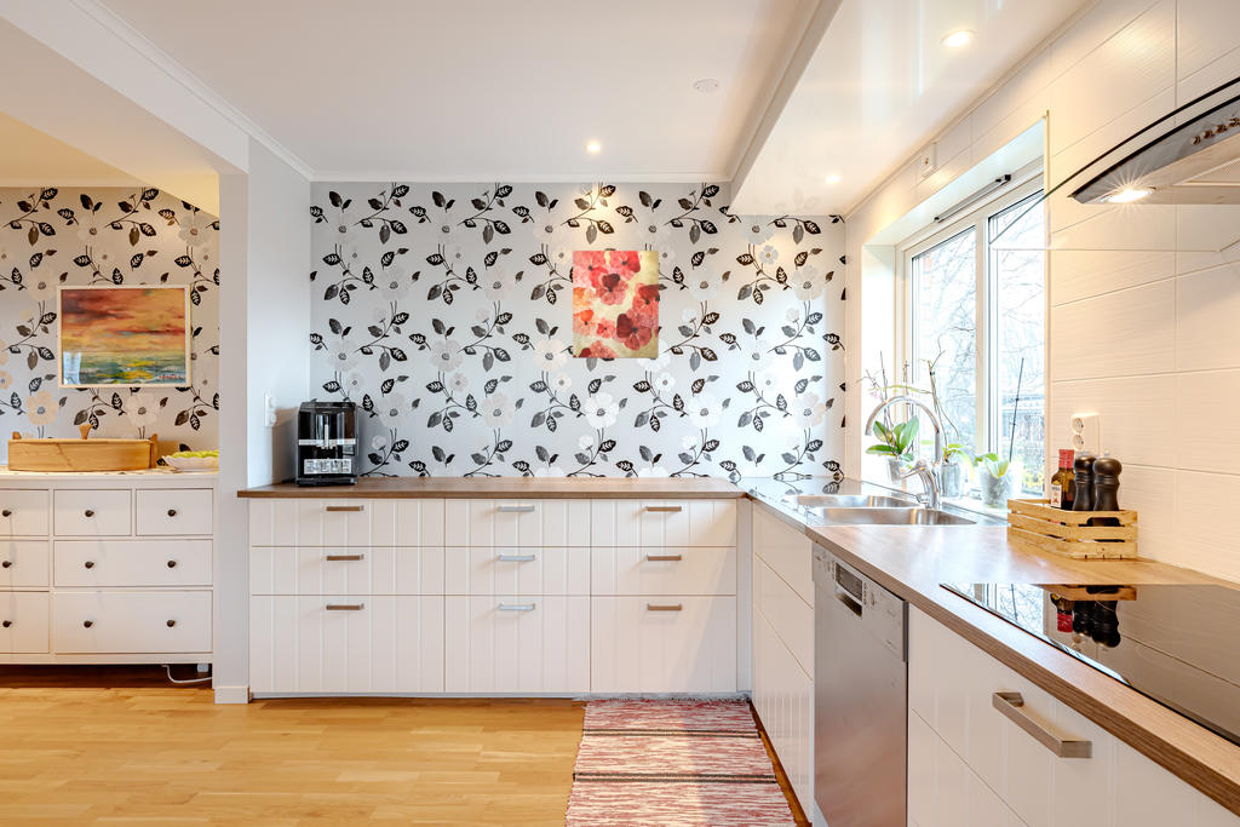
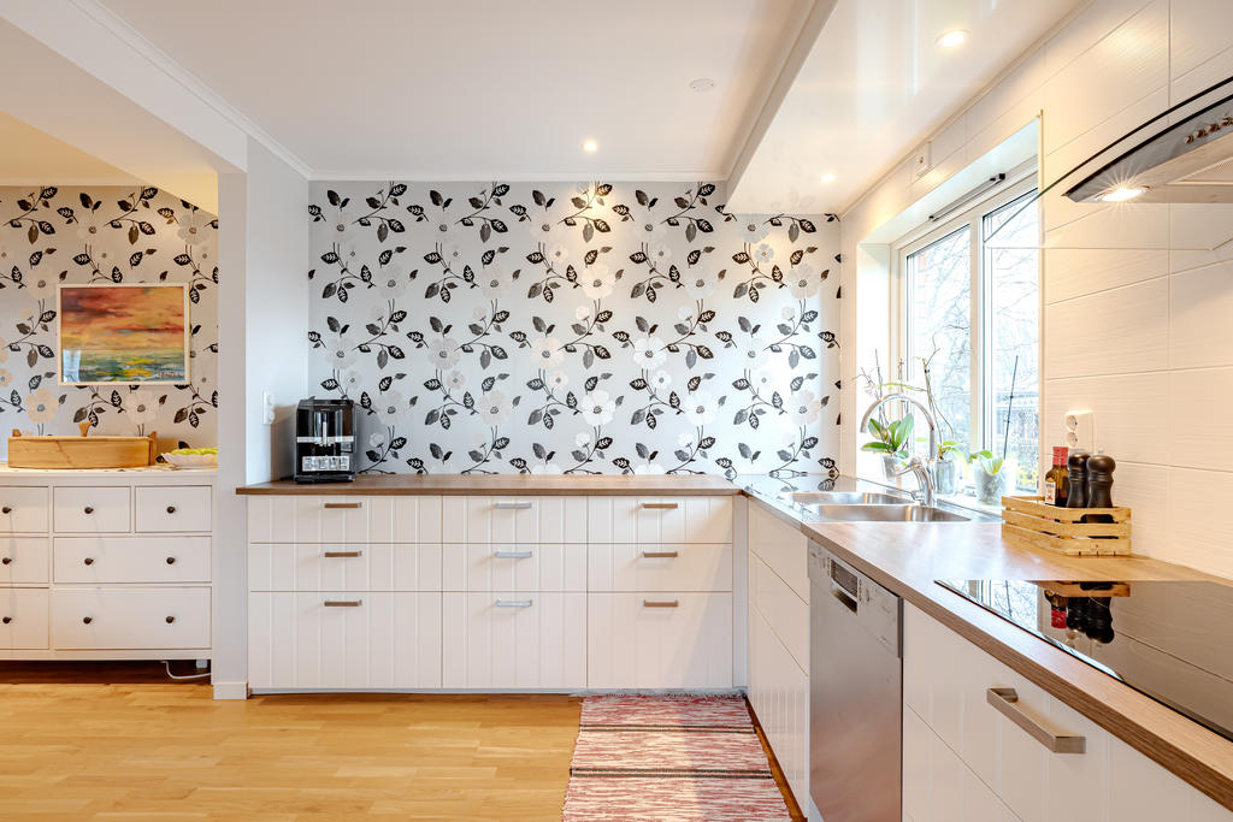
- wall art [572,249,660,360]
